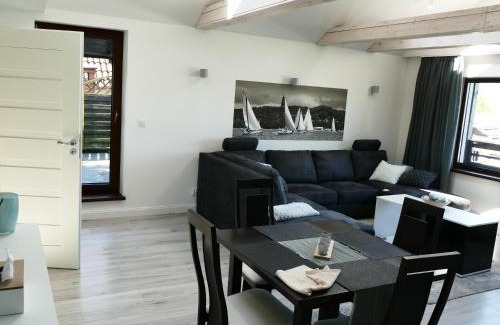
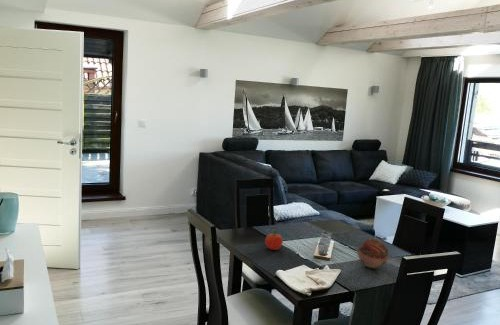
+ fruit [264,229,284,251]
+ decorative ball [354,237,390,270]
